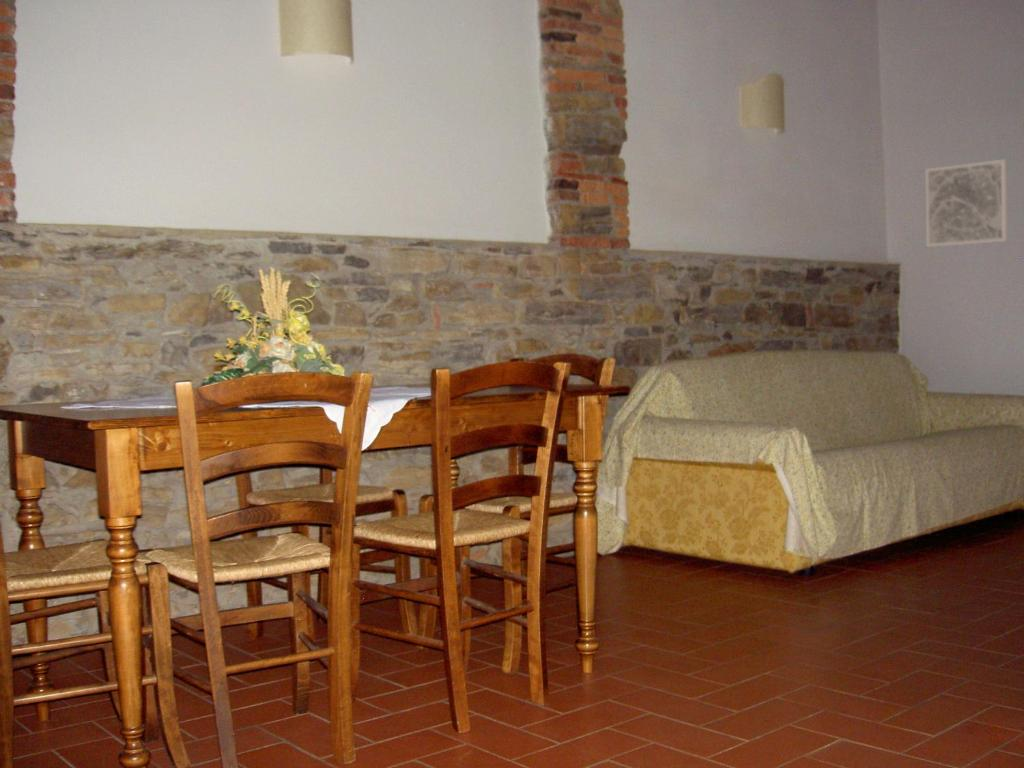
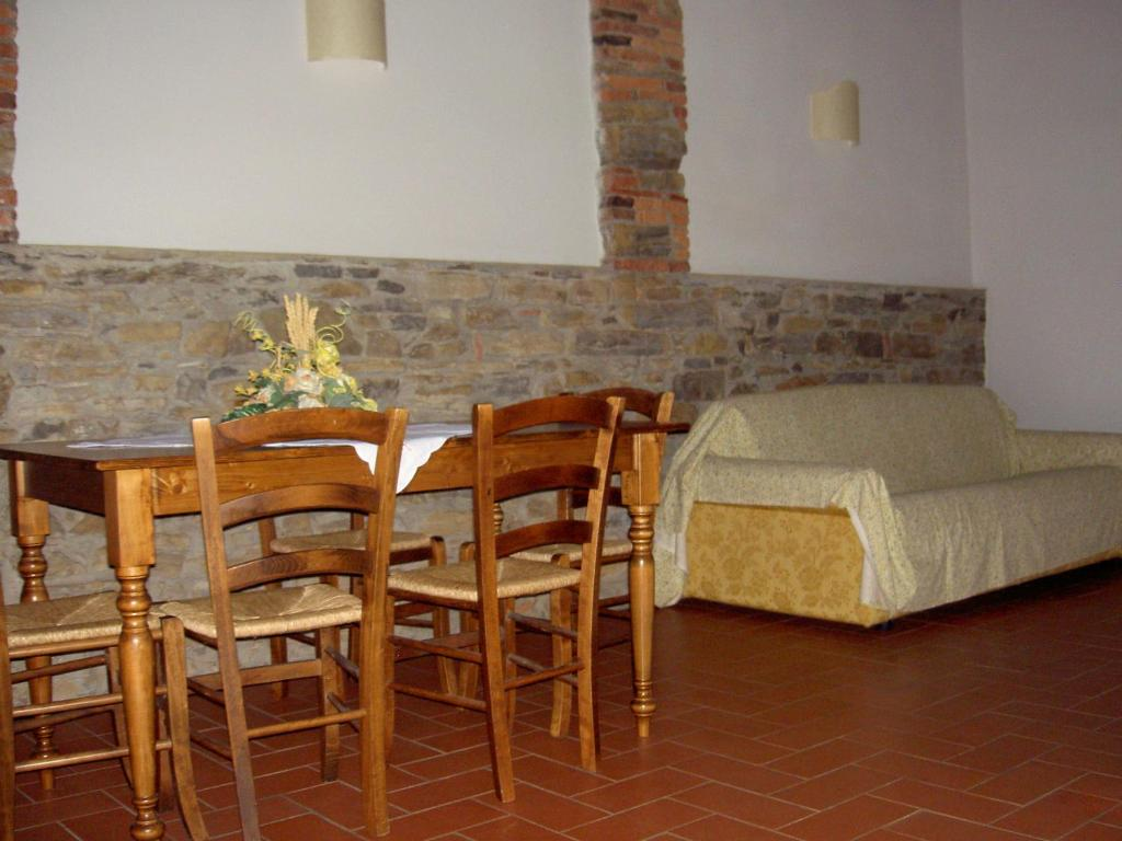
- wall art [924,158,1008,248]
